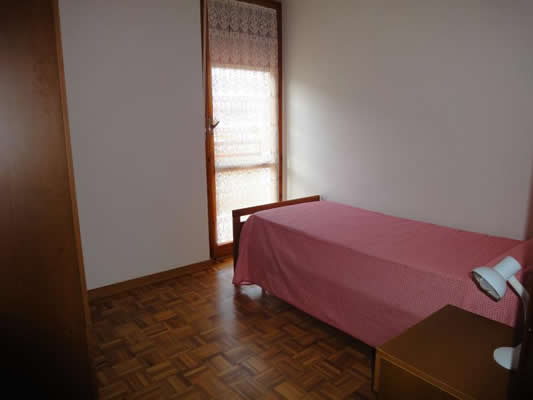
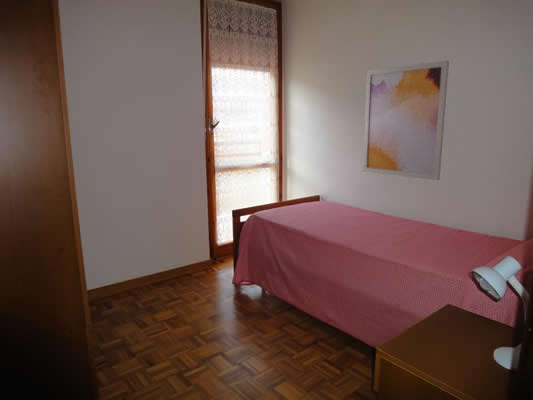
+ wall art [362,60,450,181]
